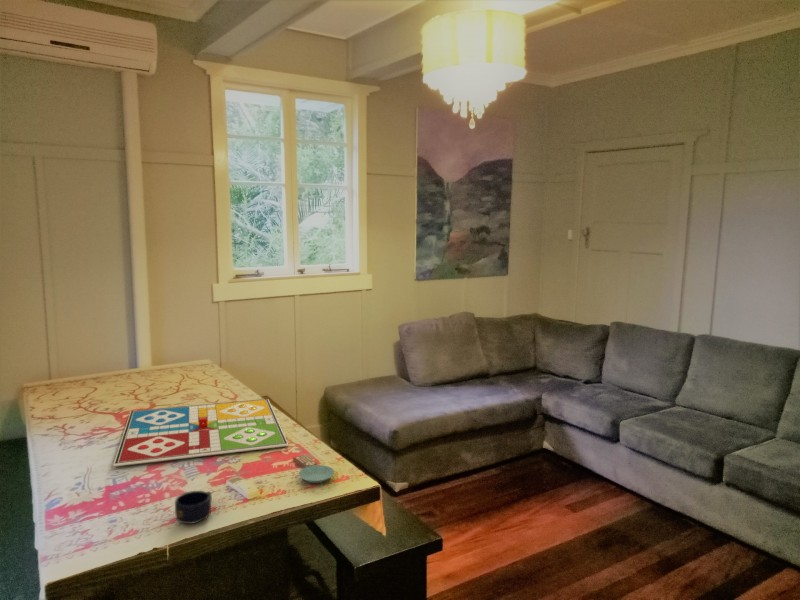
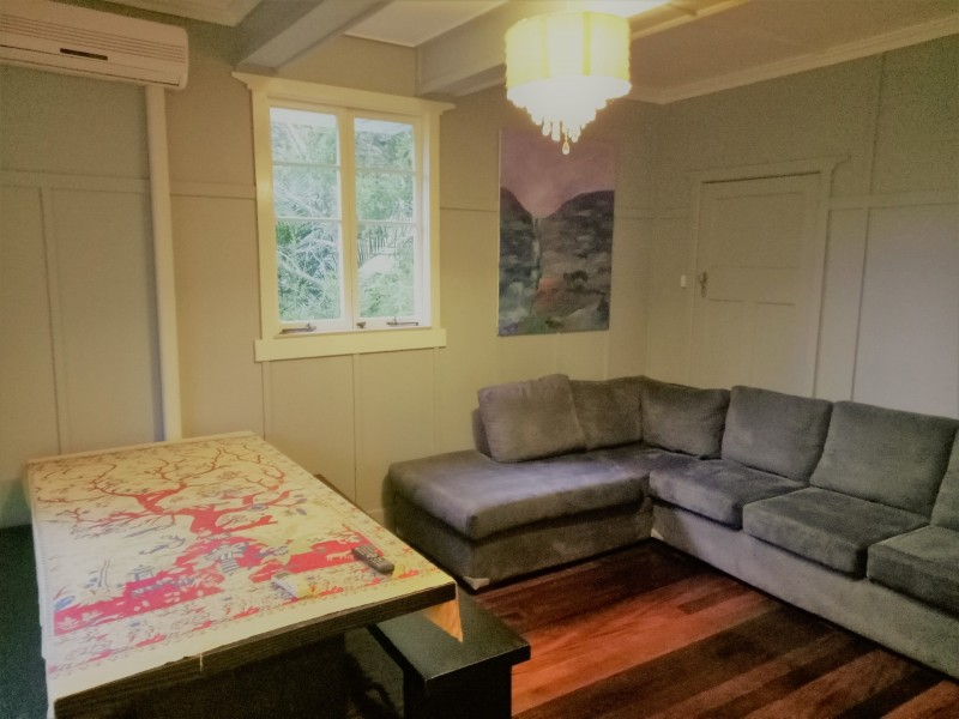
- gameboard [112,398,289,468]
- mug [174,490,213,525]
- saucer [298,464,335,484]
